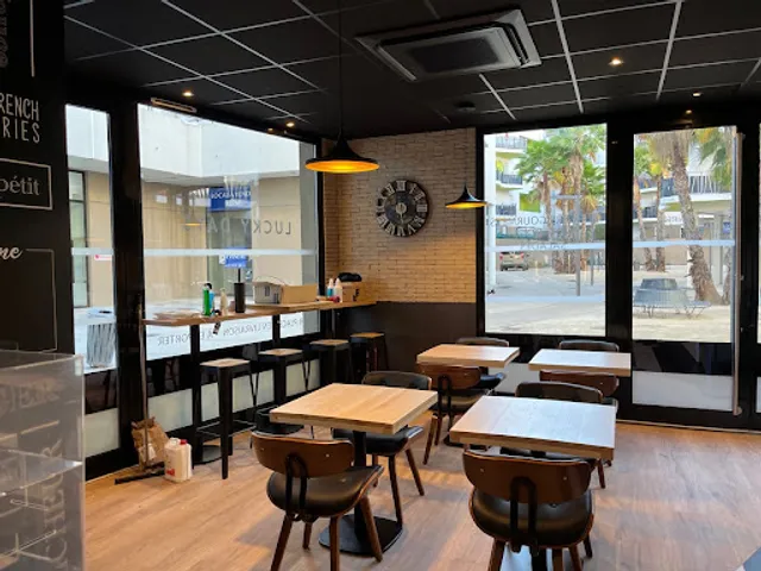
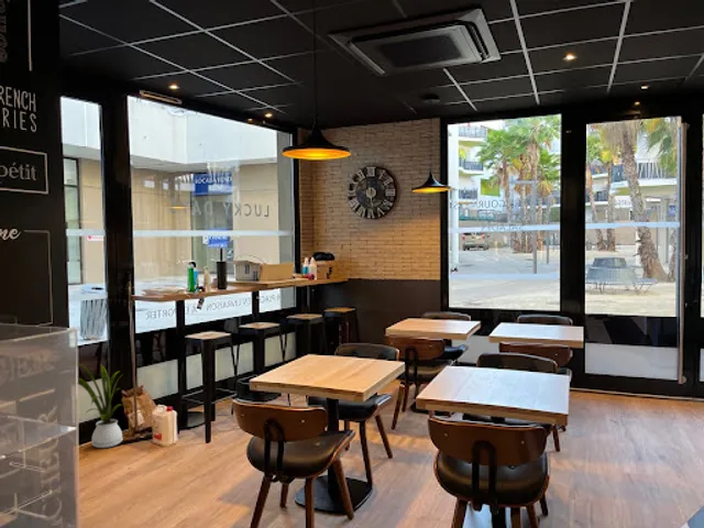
+ house plant [78,363,127,449]
